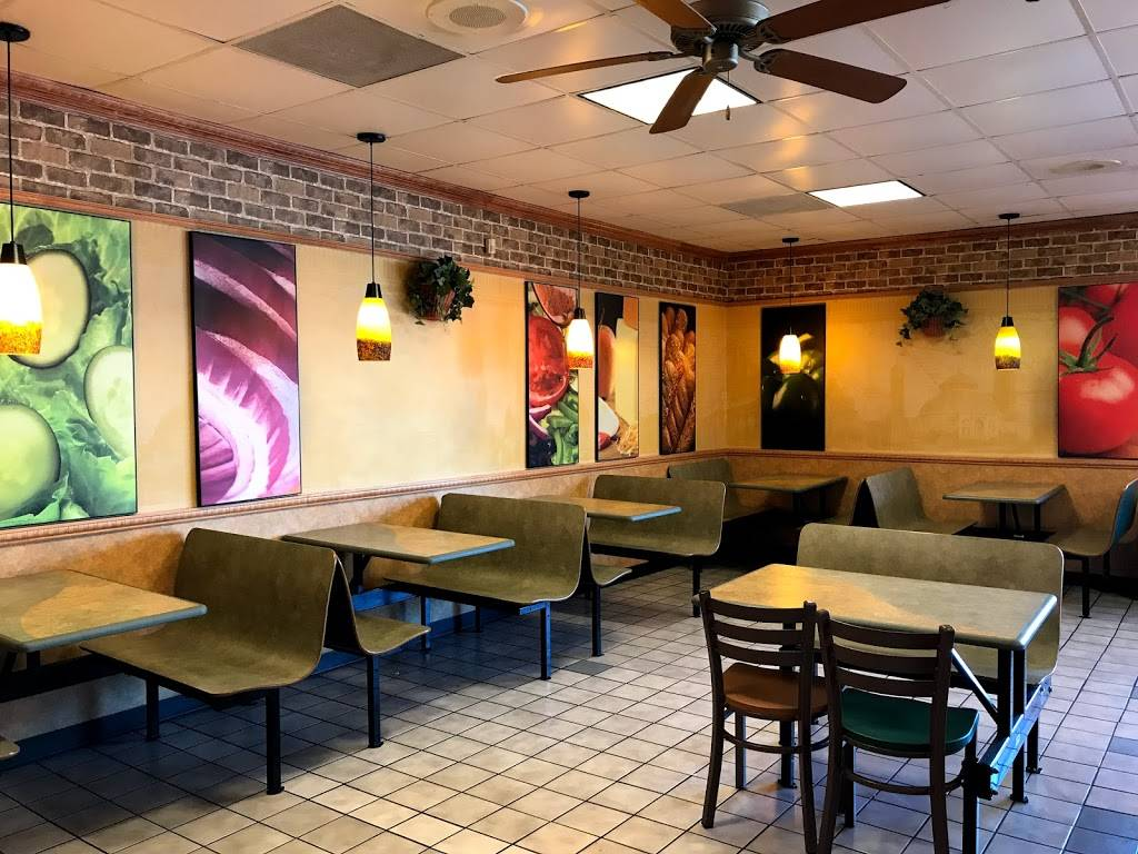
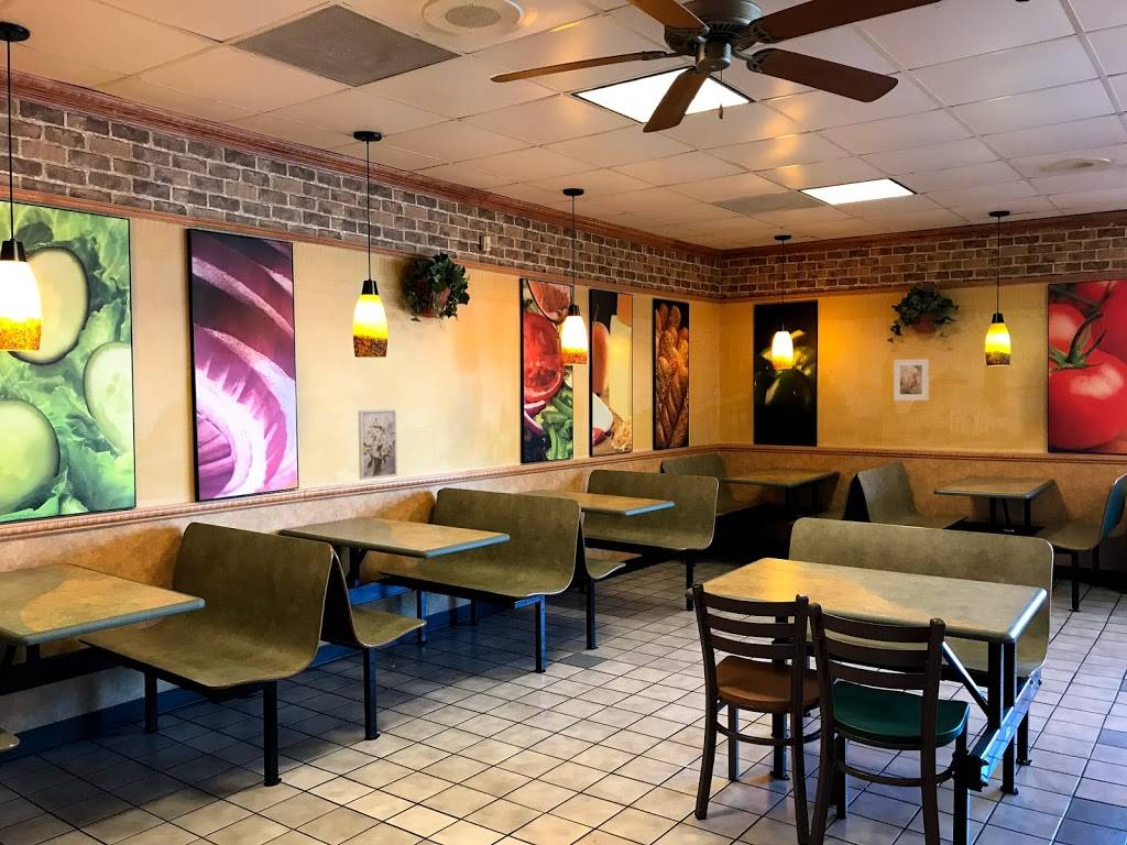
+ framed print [893,358,930,402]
+ wall art [357,408,398,481]
